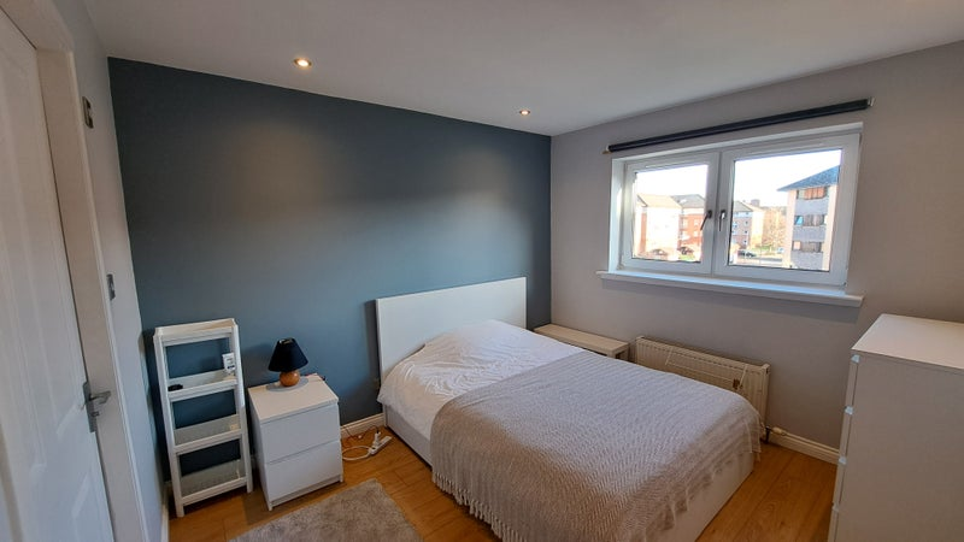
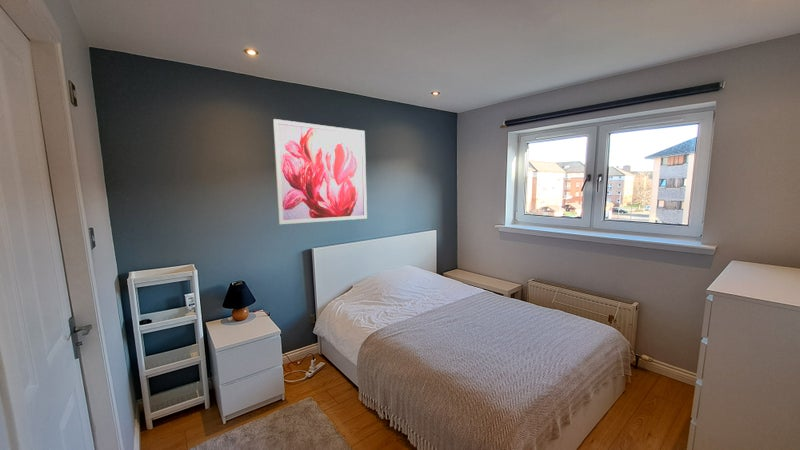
+ wall art [272,118,368,225]
